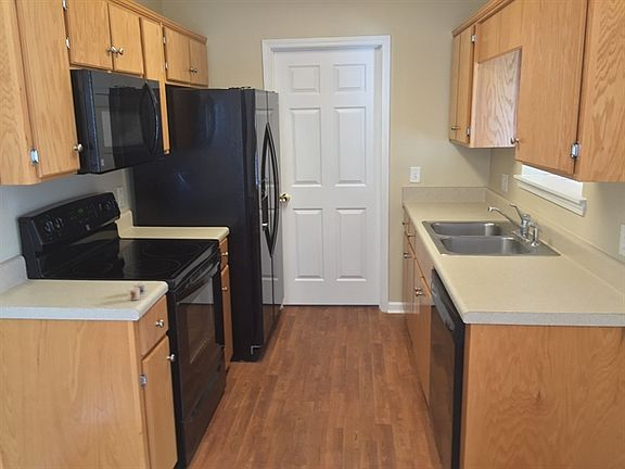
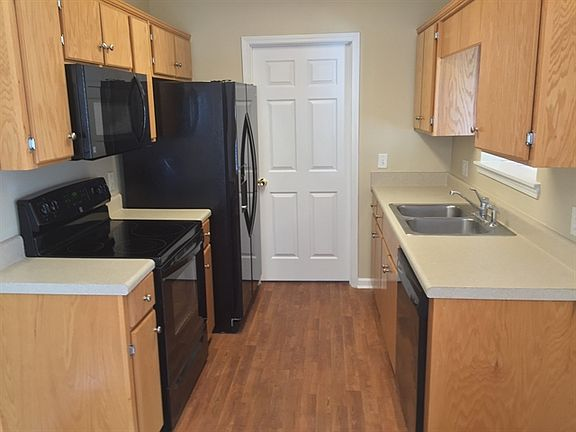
- mug [127,281,146,301]
